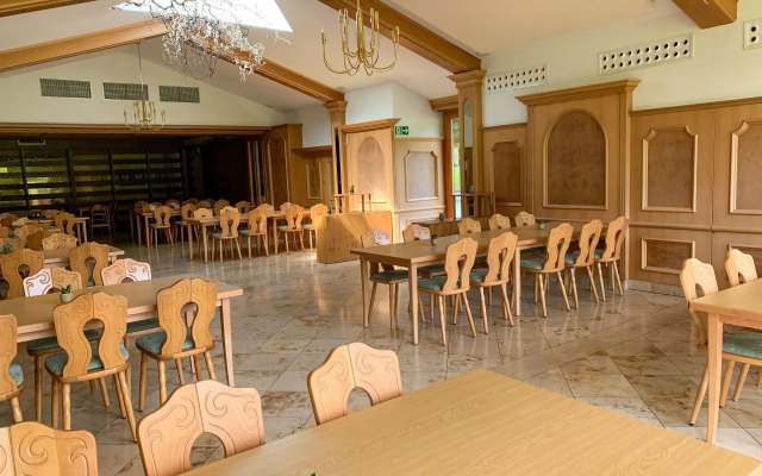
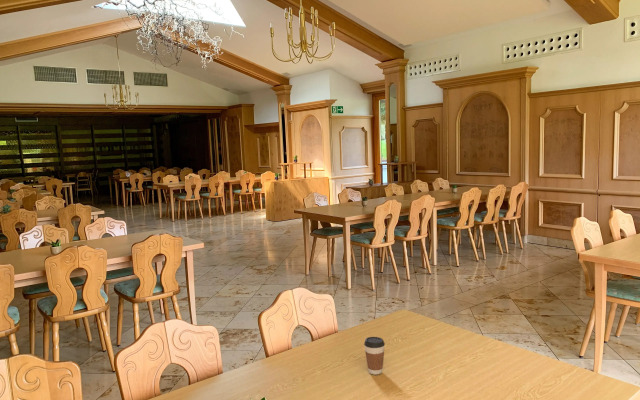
+ coffee cup [363,336,386,376]
